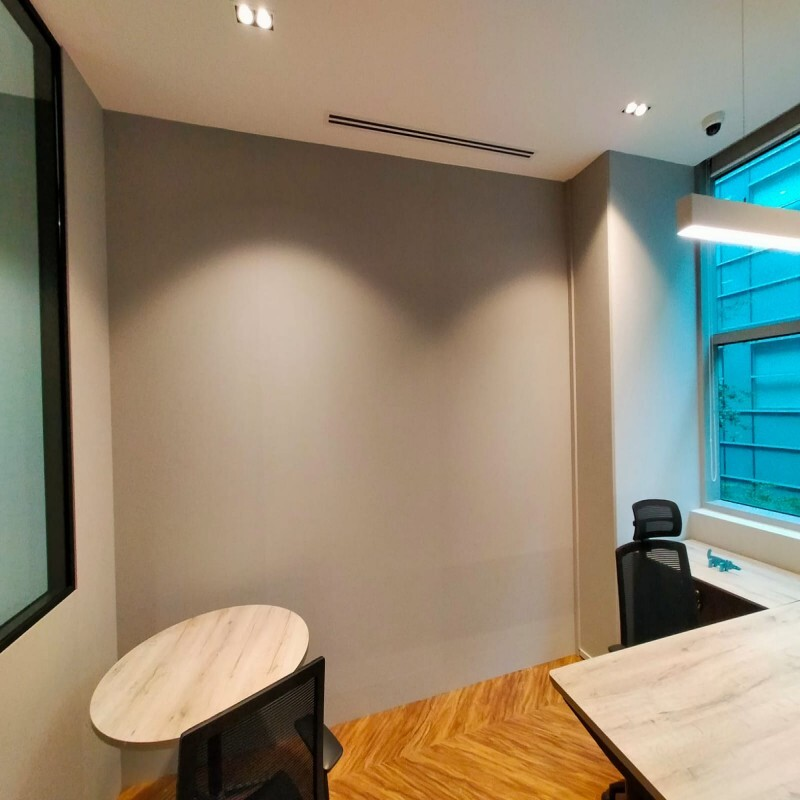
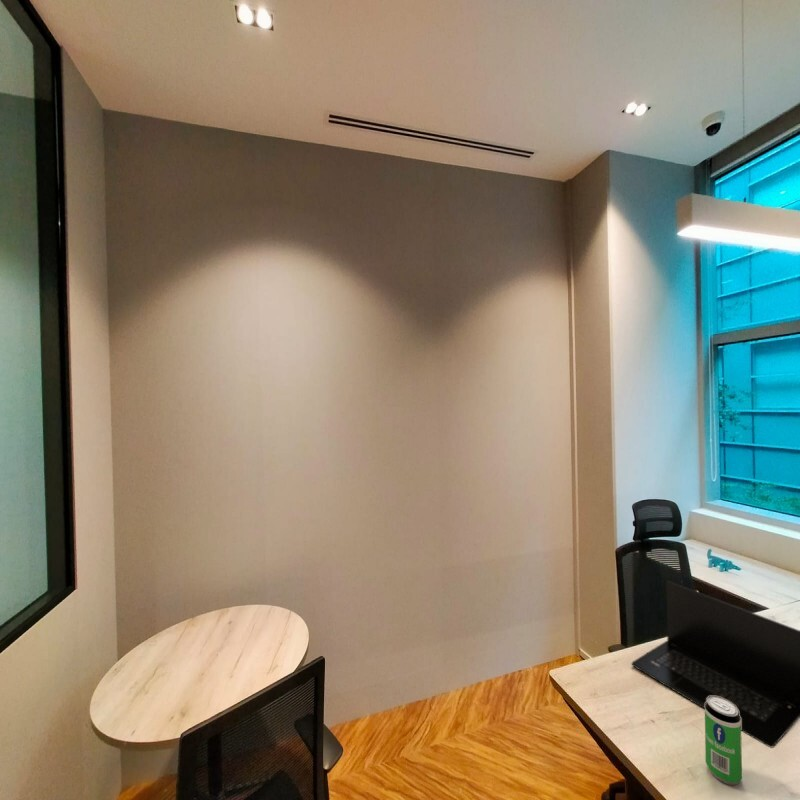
+ beverage can [704,696,743,786]
+ laptop [631,580,800,748]
